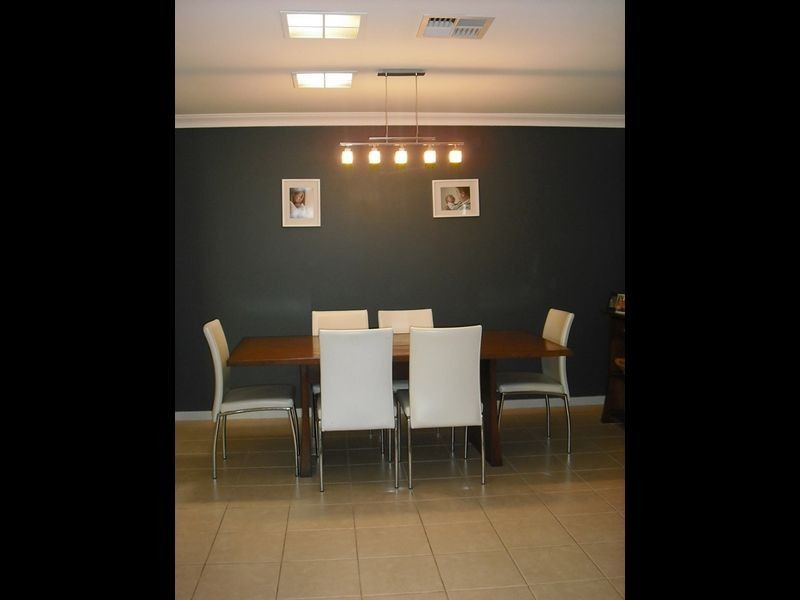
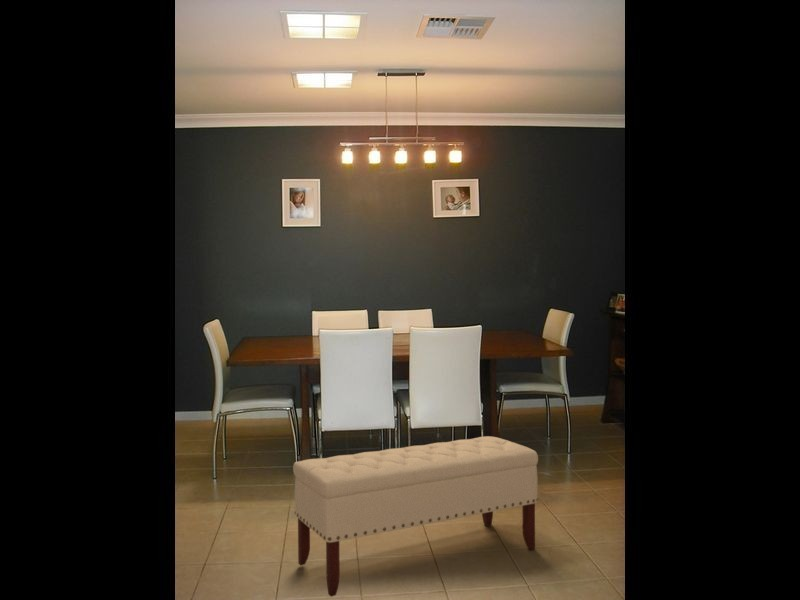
+ bench [292,435,539,598]
